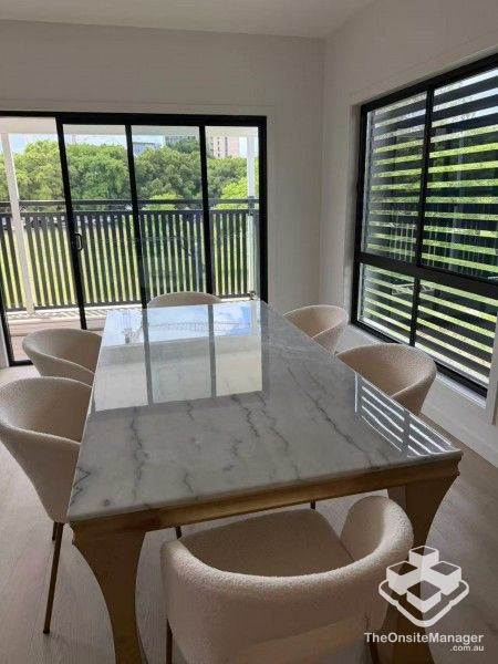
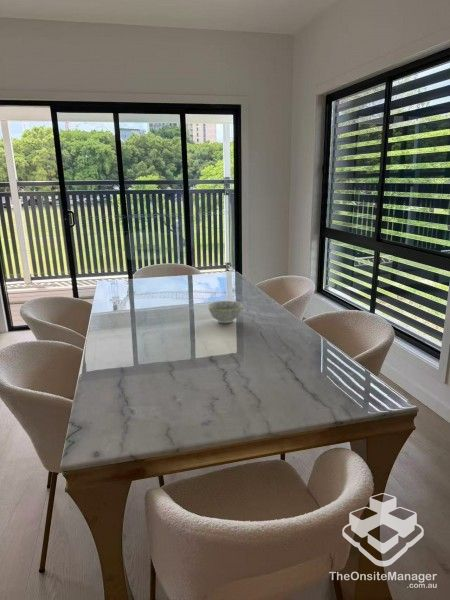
+ bowl [206,300,244,324]
